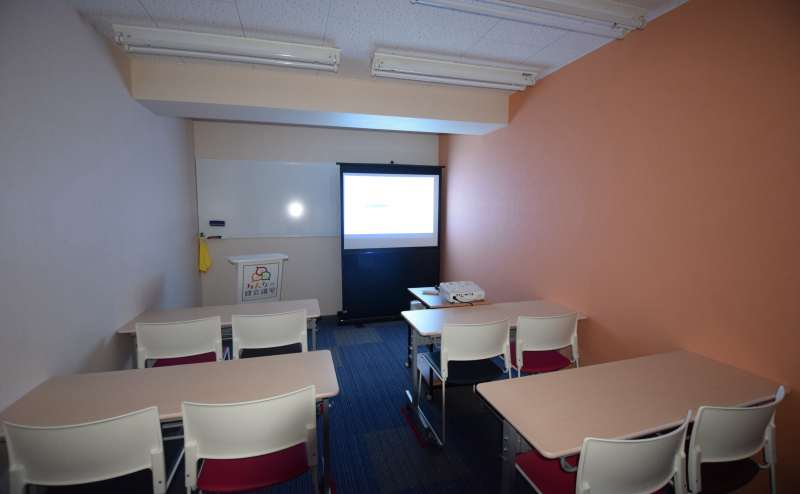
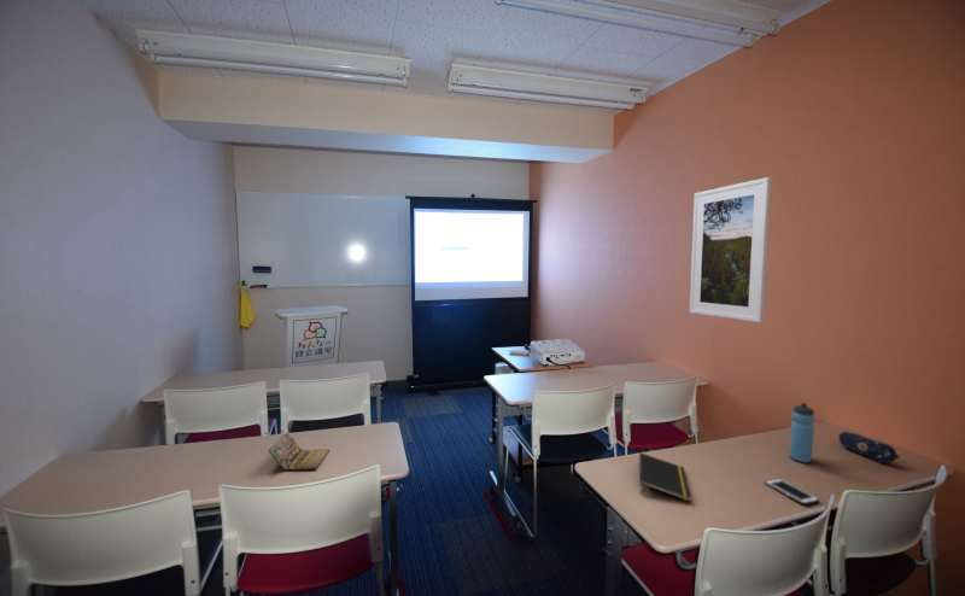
+ pencil case [837,431,900,466]
+ cell phone [764,478,820,506]
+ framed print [689,176,772,323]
+ water bottle [789,402,815,463]
+ notepad [638,451,692,503]
+ notebook [268,432,331,471]
